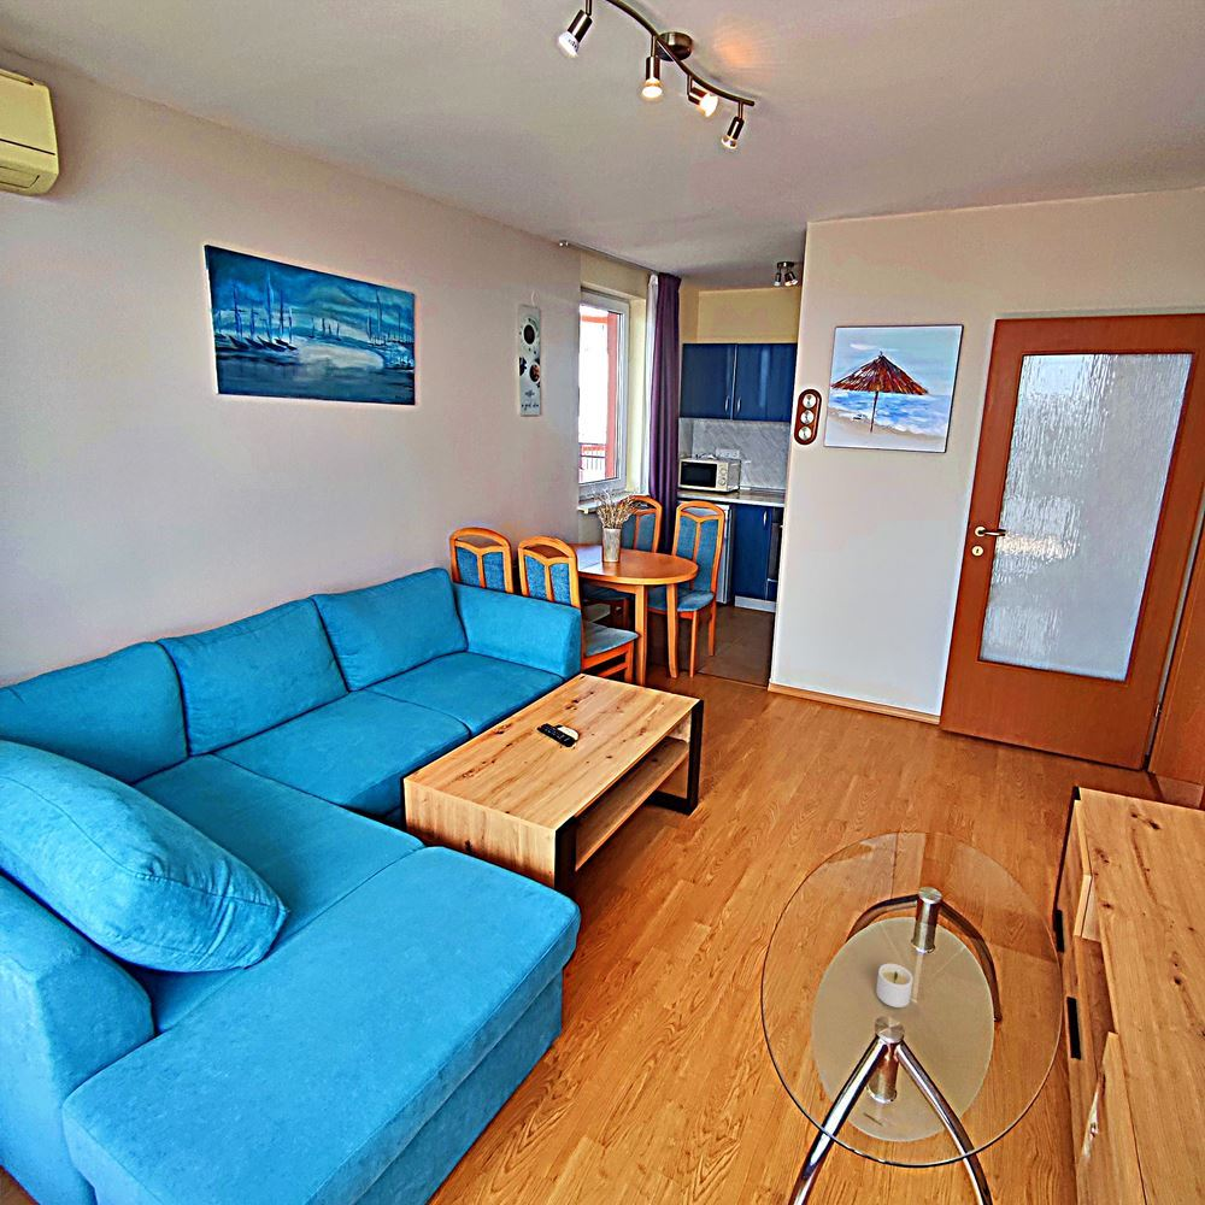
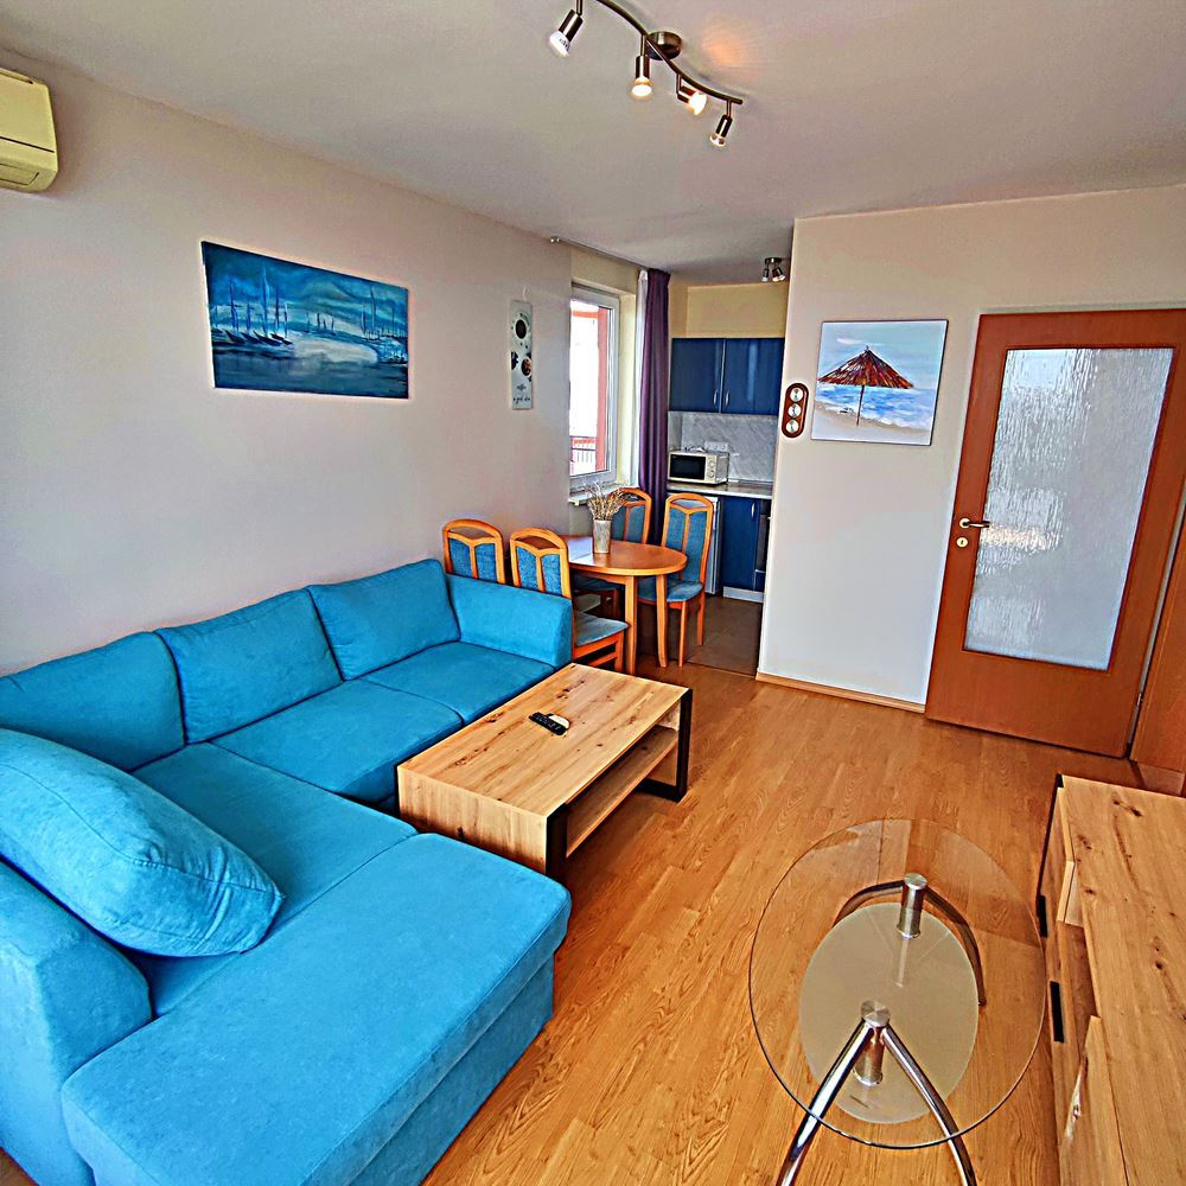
- candle [875,963,915,1009]
